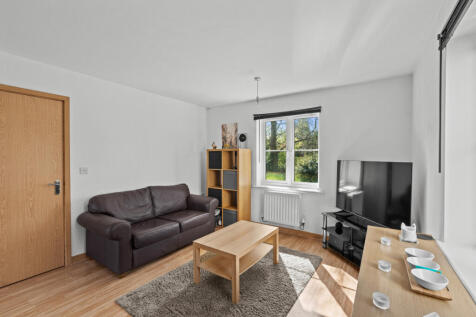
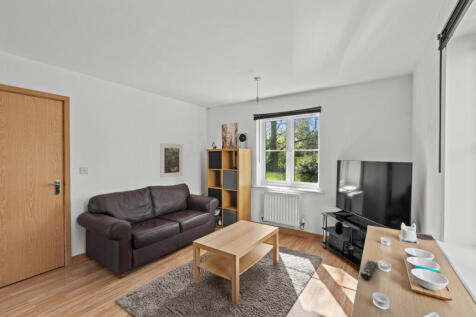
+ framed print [159,142,184,179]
+ remote control [360,259,379,281]
